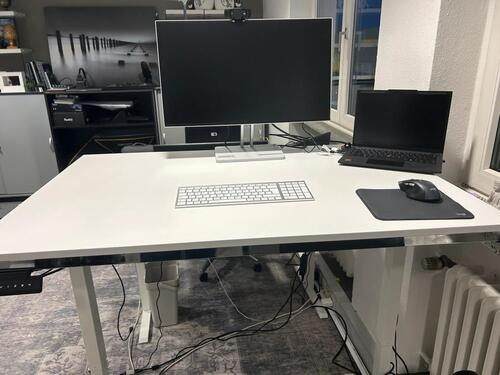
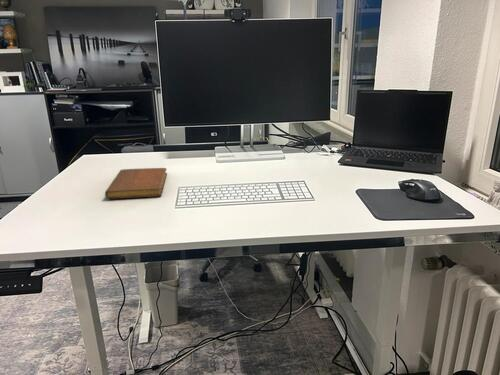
+ notebook [104,167,168,200]
